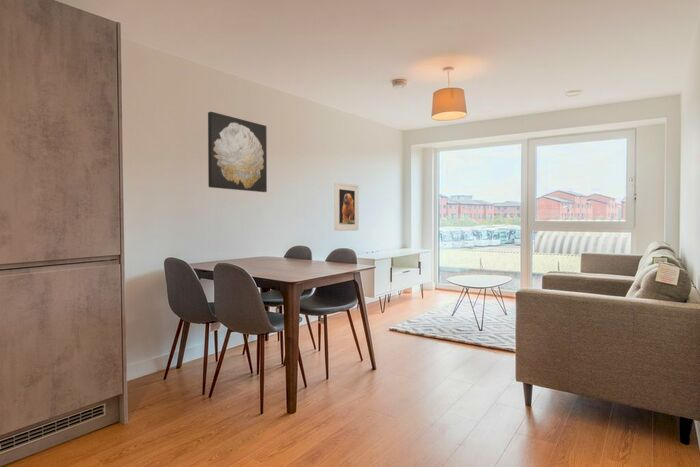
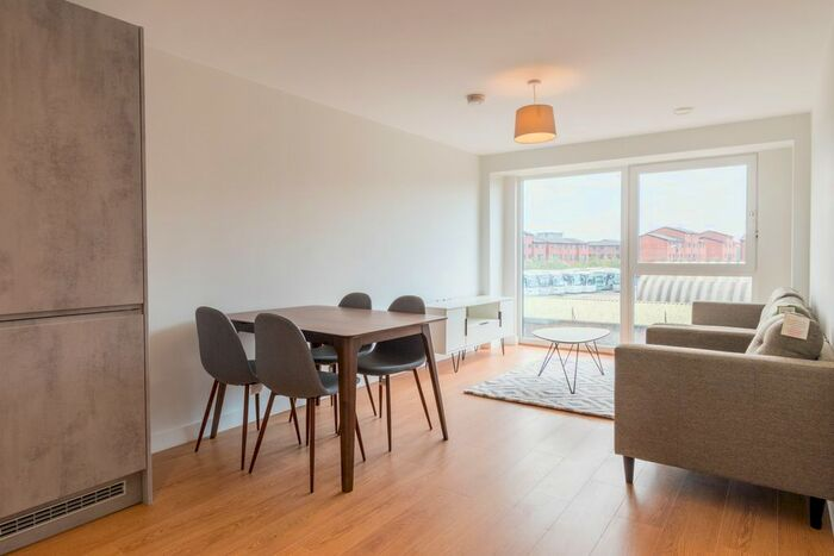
- wall art [207,111,268,193]
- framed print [333,181,359,232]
